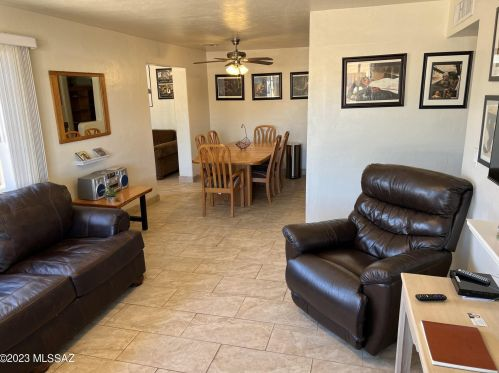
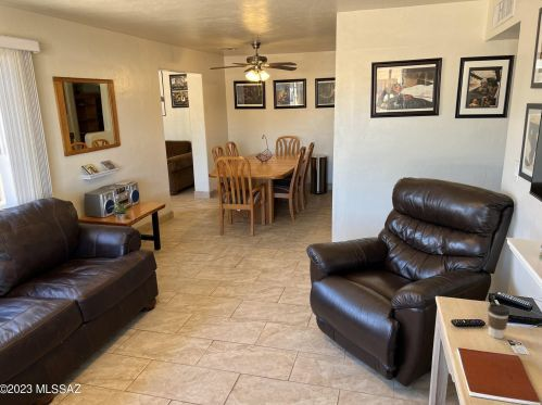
+ coffee cup [487,303,511,340]
